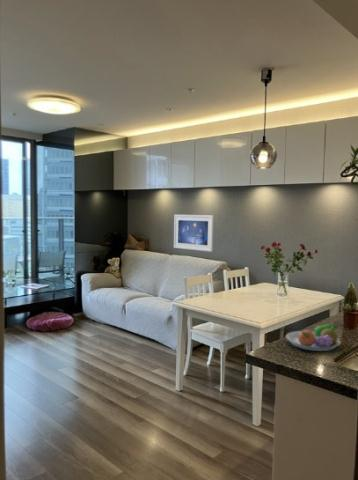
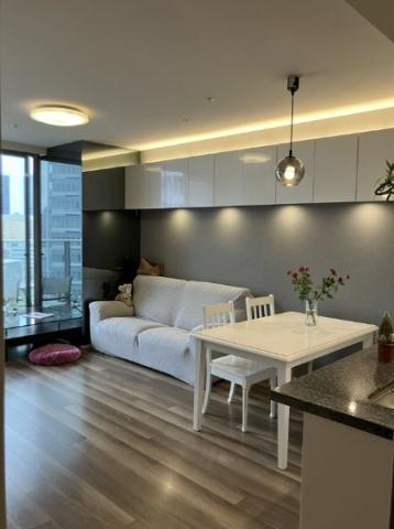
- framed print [173,214,215,253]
- fruit bowl [285,323,342,352]
